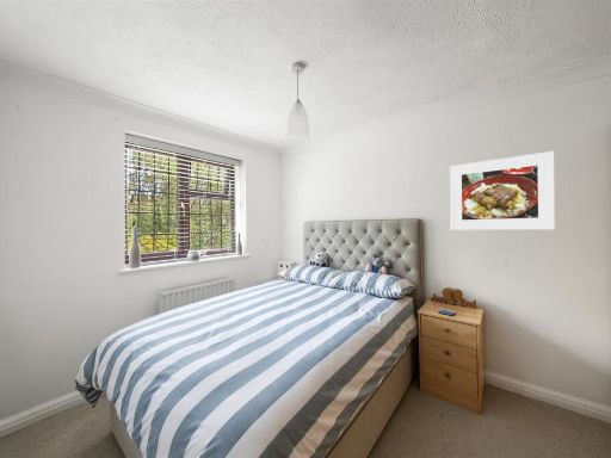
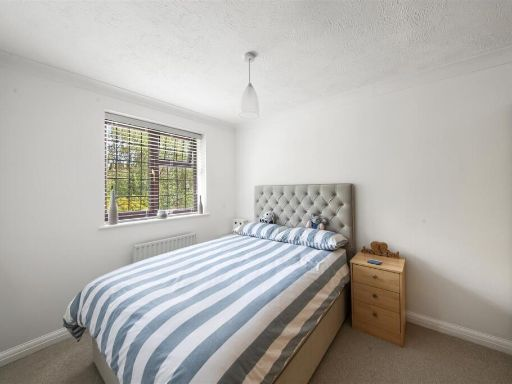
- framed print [449,150,556,231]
